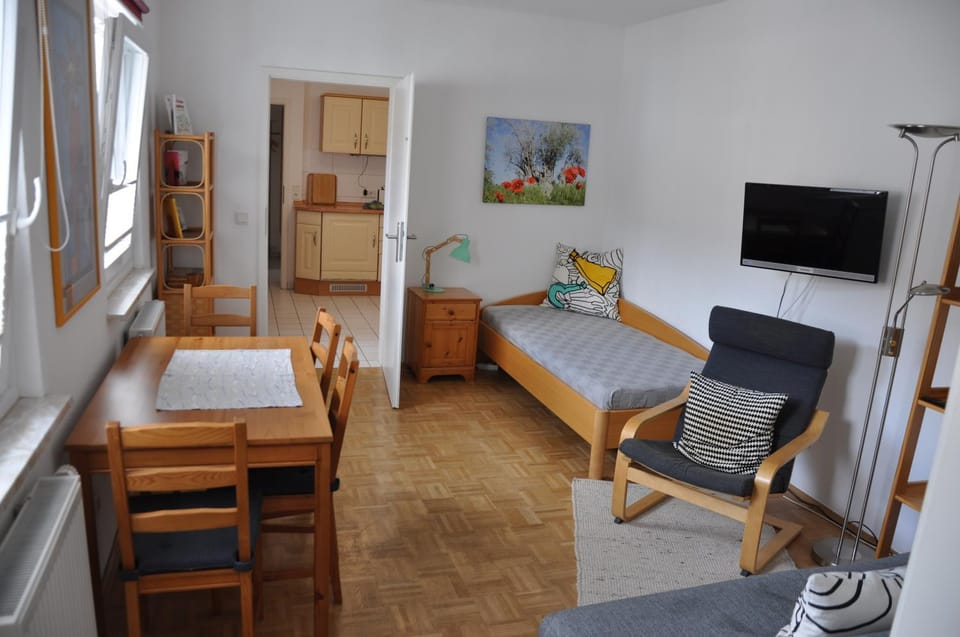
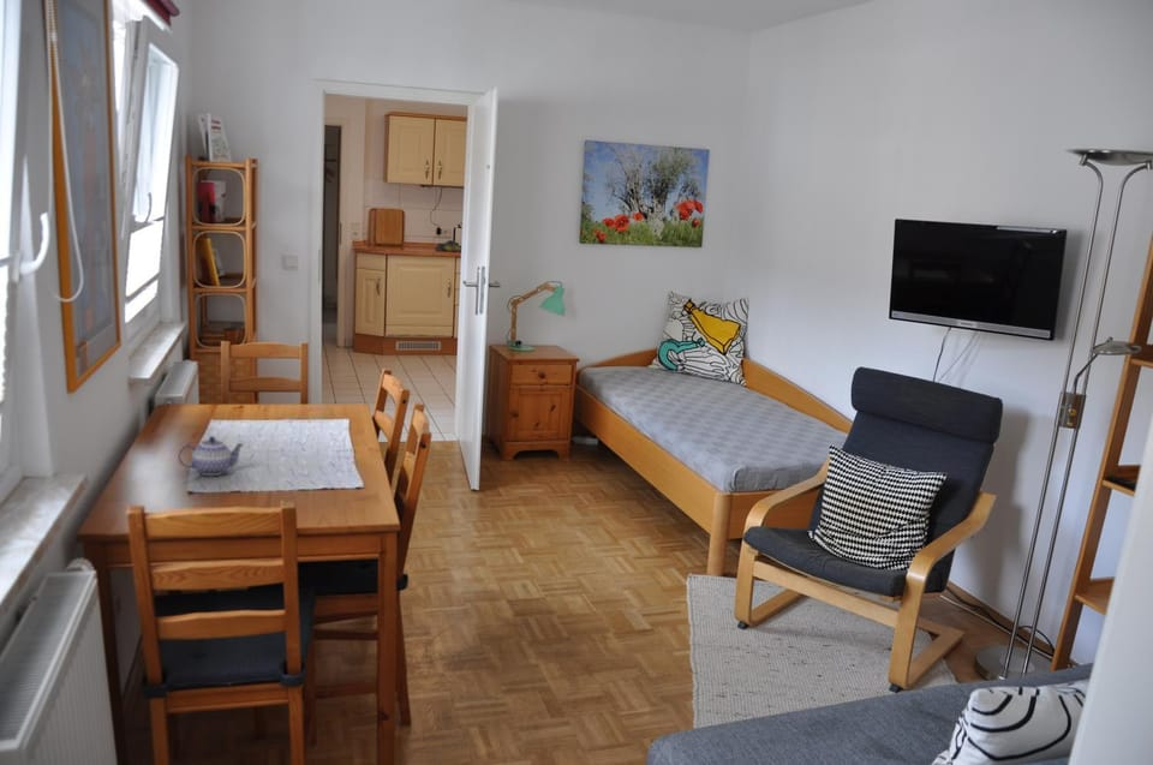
+ teapot [177,435,246,477]
